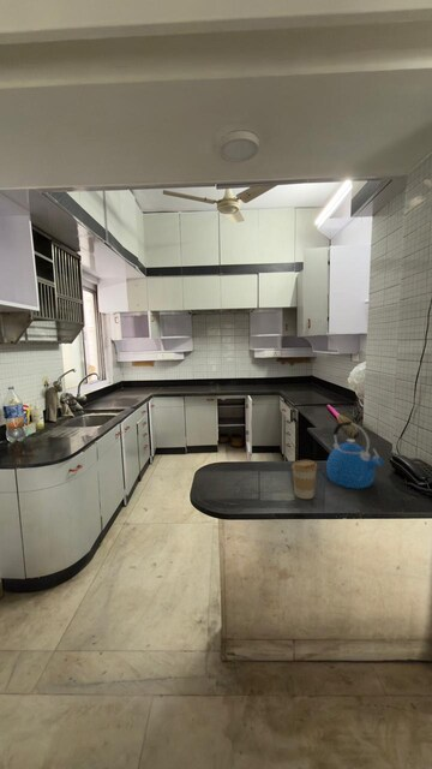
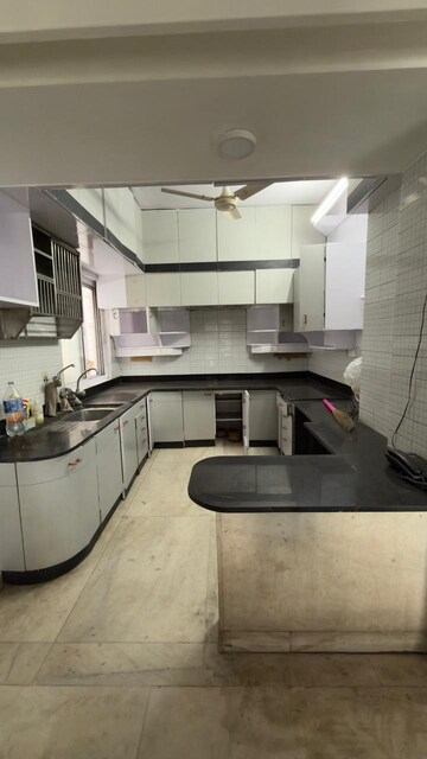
- coffee cup [290,459,319,500]
- kettle [325,421,385,490]
